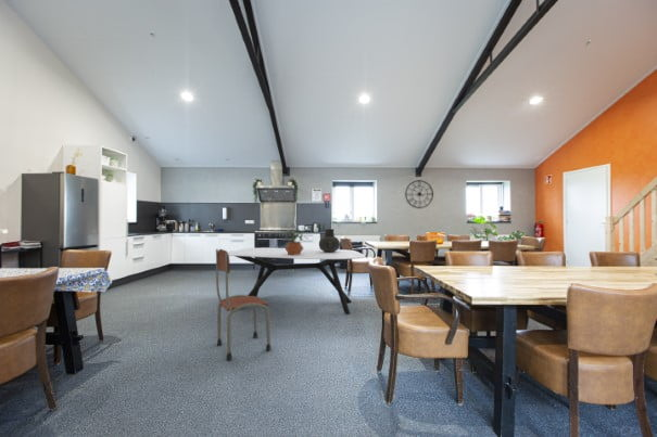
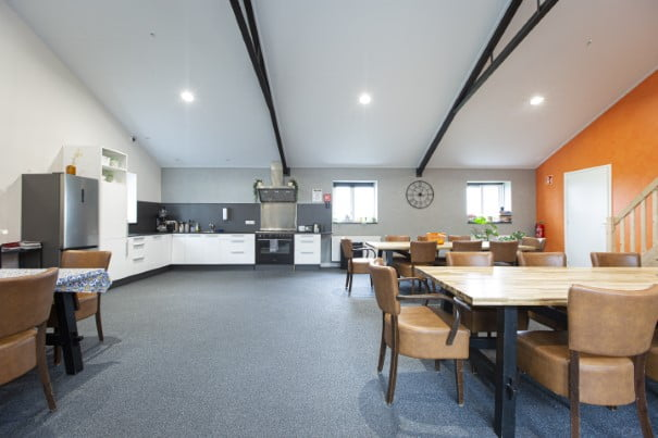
- chair [215,248,271,362]
- ceramic pot [318,228,341,253]
- potted plant [285,229,308,255]
- dining table [227,247,366,314]
